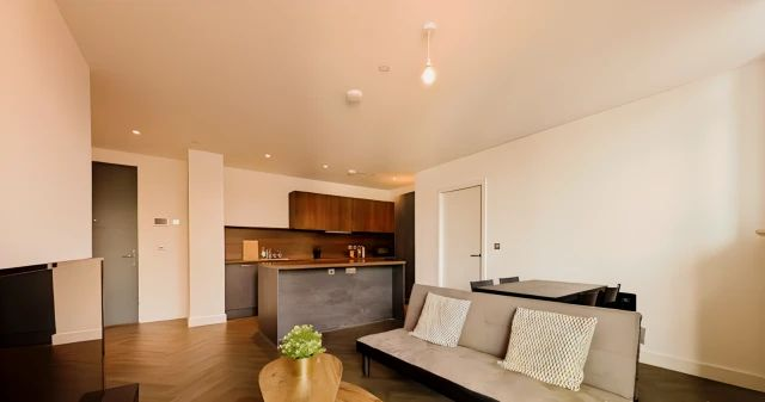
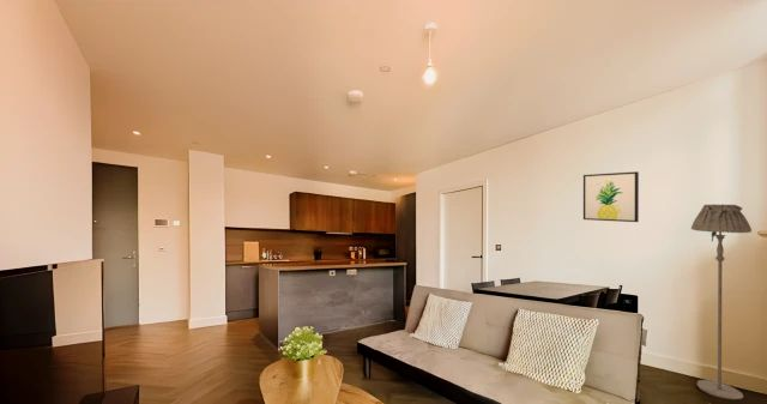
+ wall art [582,170,640,223]
+ floor lamp [690,203,753,400]
